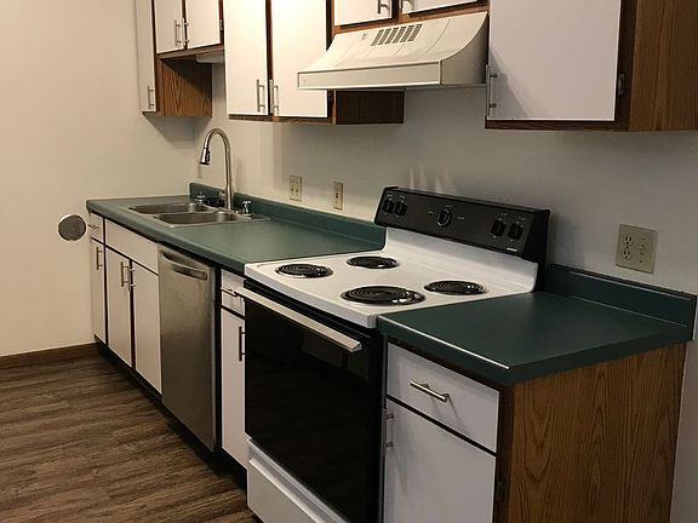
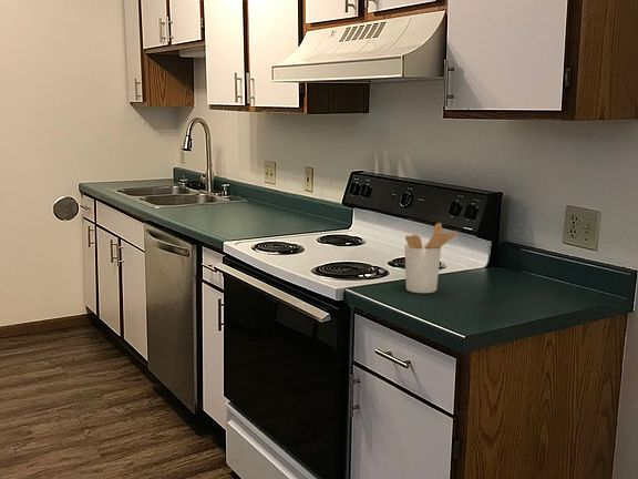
+ utensil holder [403,222,459,294]
